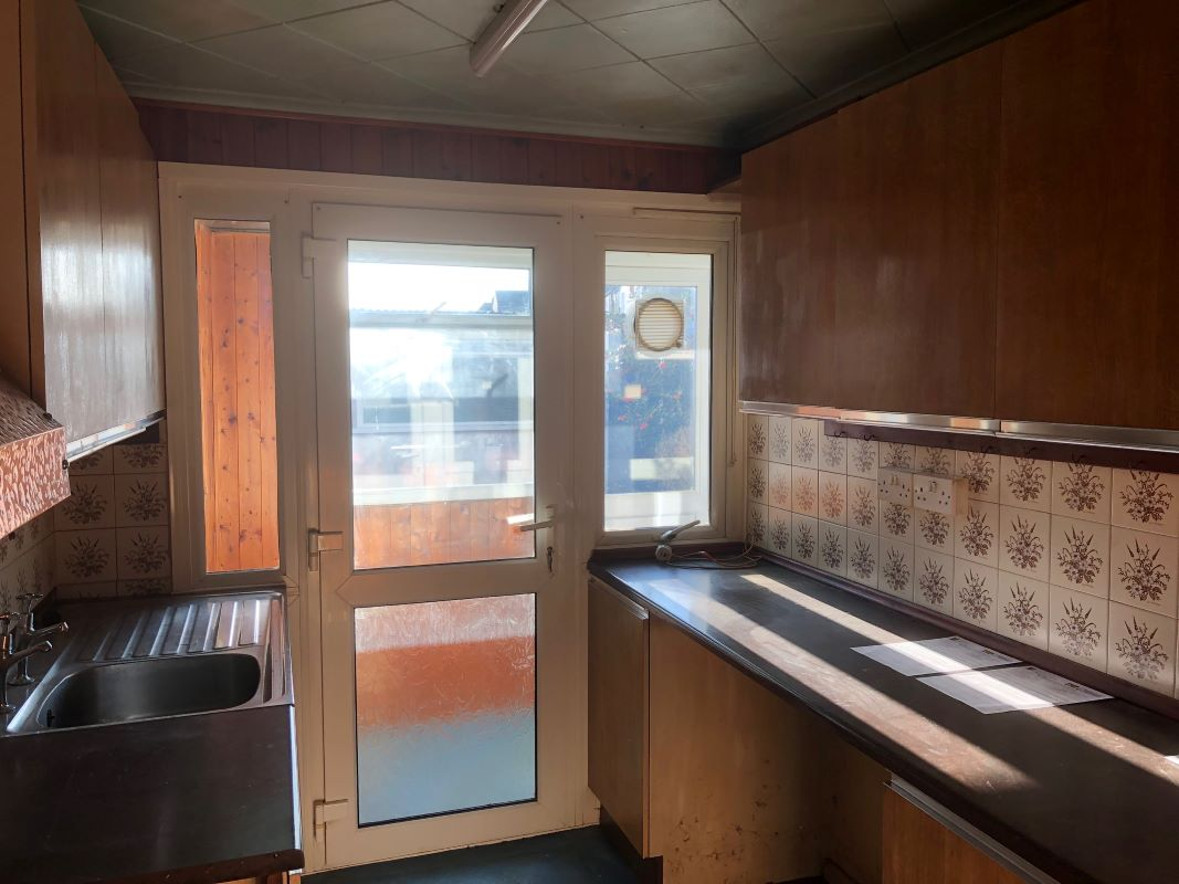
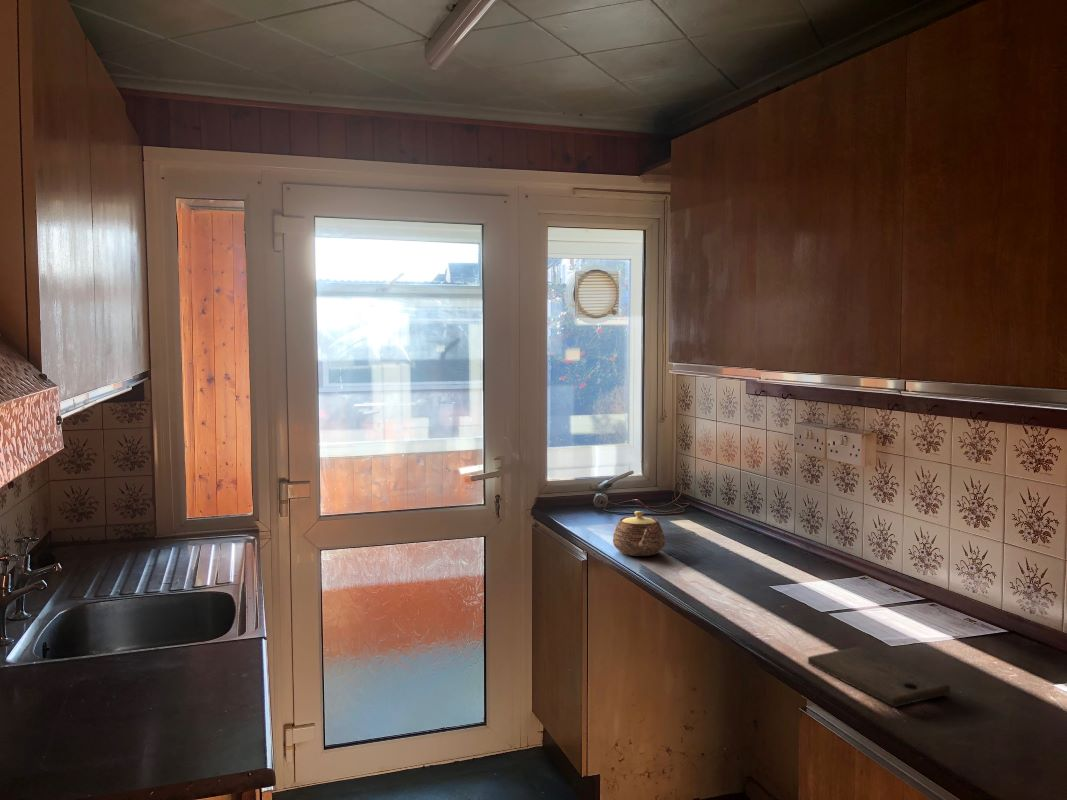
+ teapot [612,510,666,557]
+ cutting board [807,646,951,708]
